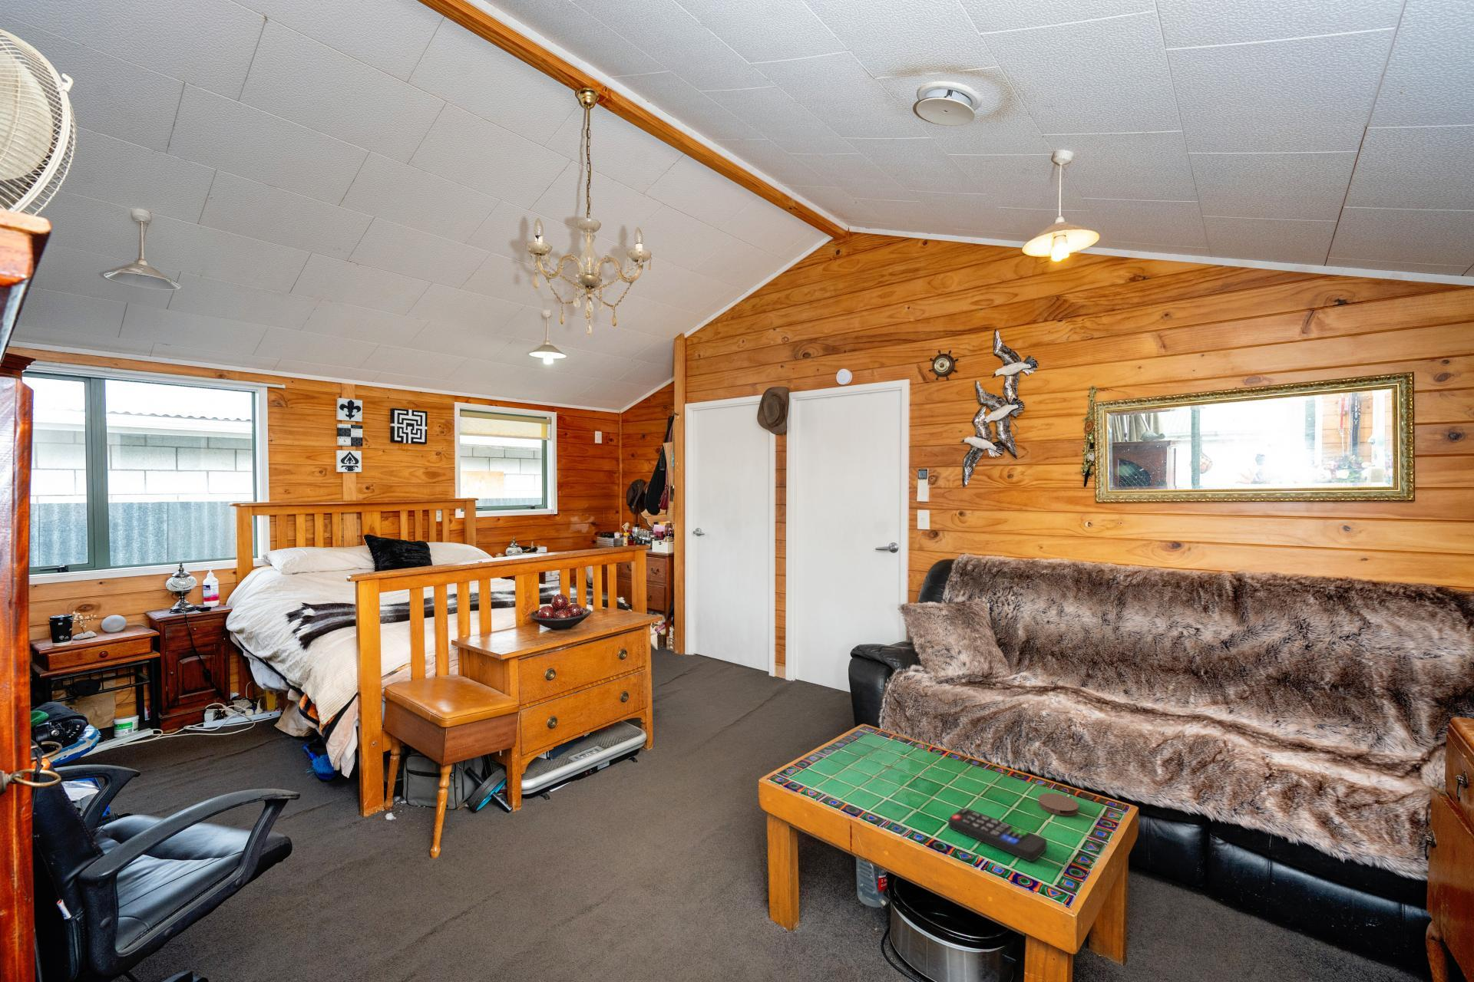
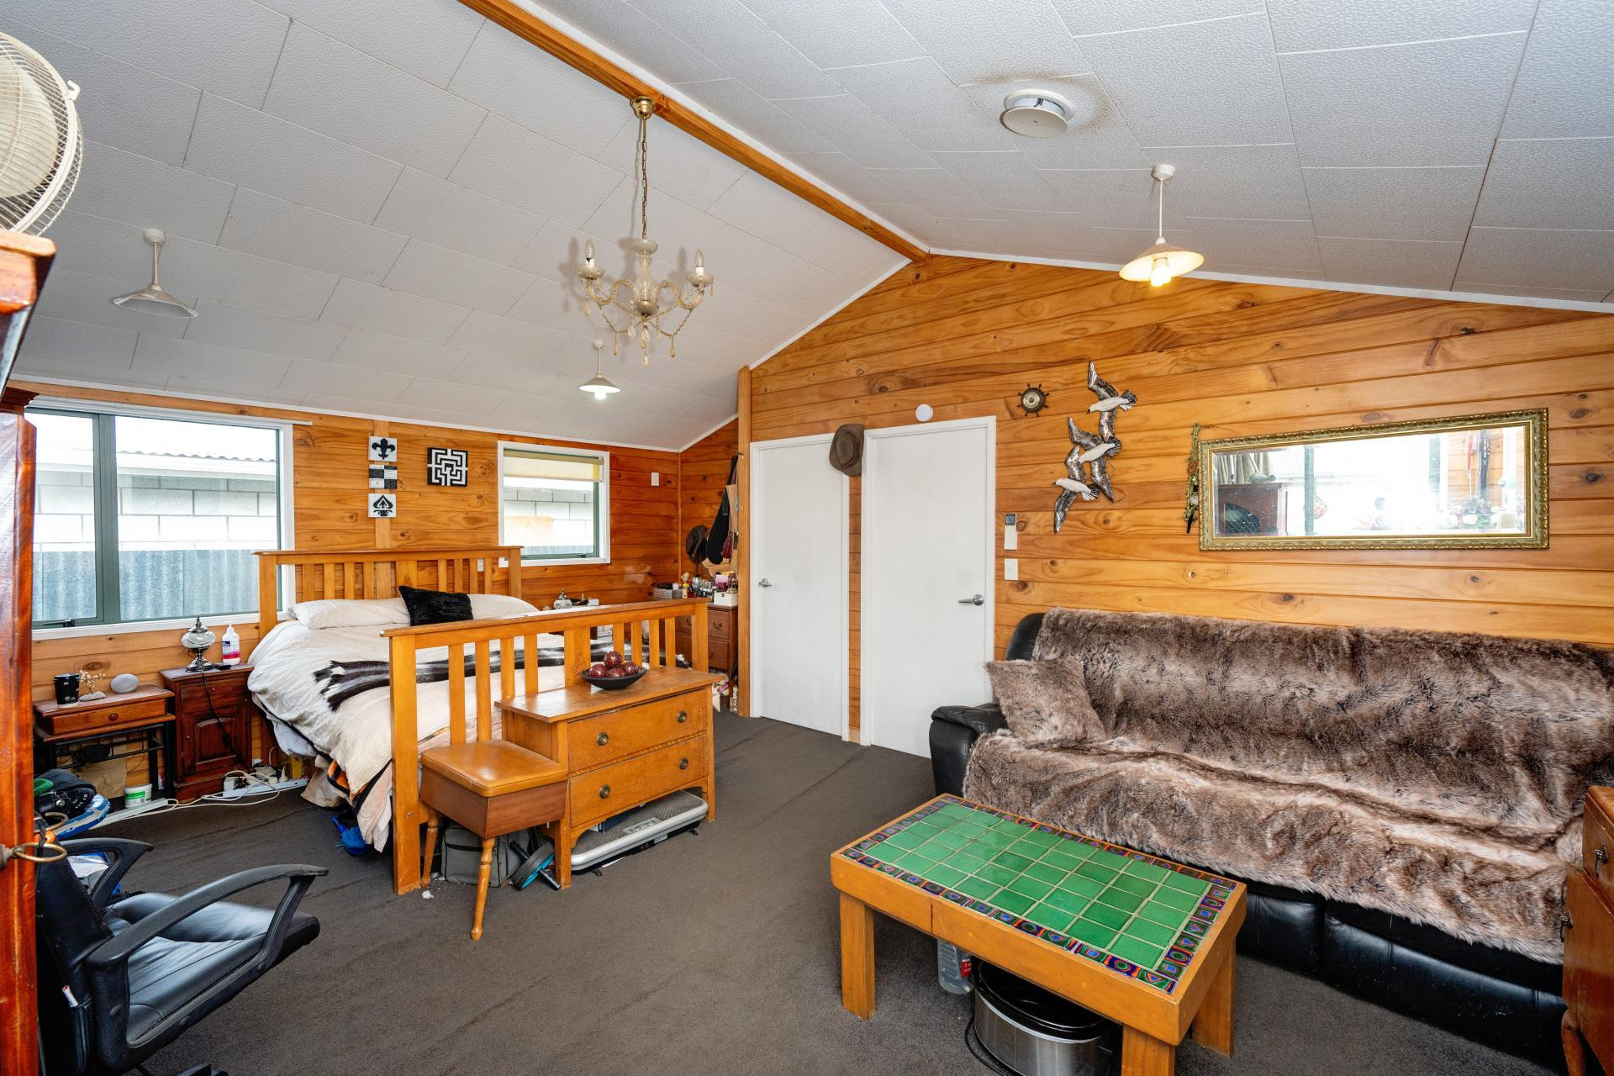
- coaster [1038,792,1079,817]
- remote control [948,807,1048,863]
